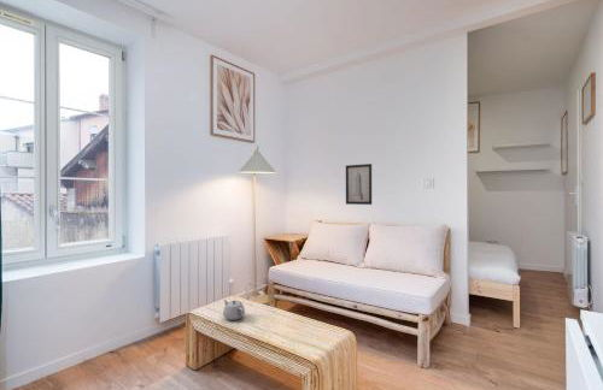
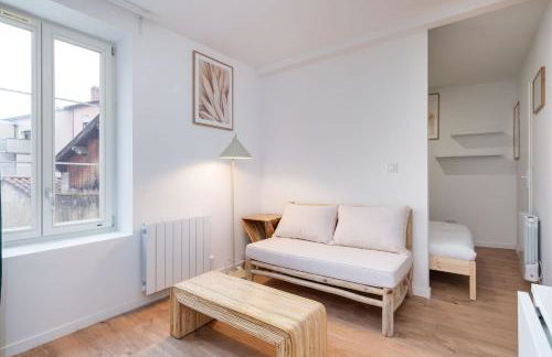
- wall art [345,162,373,206]
- teapot [222,299,246,321]
